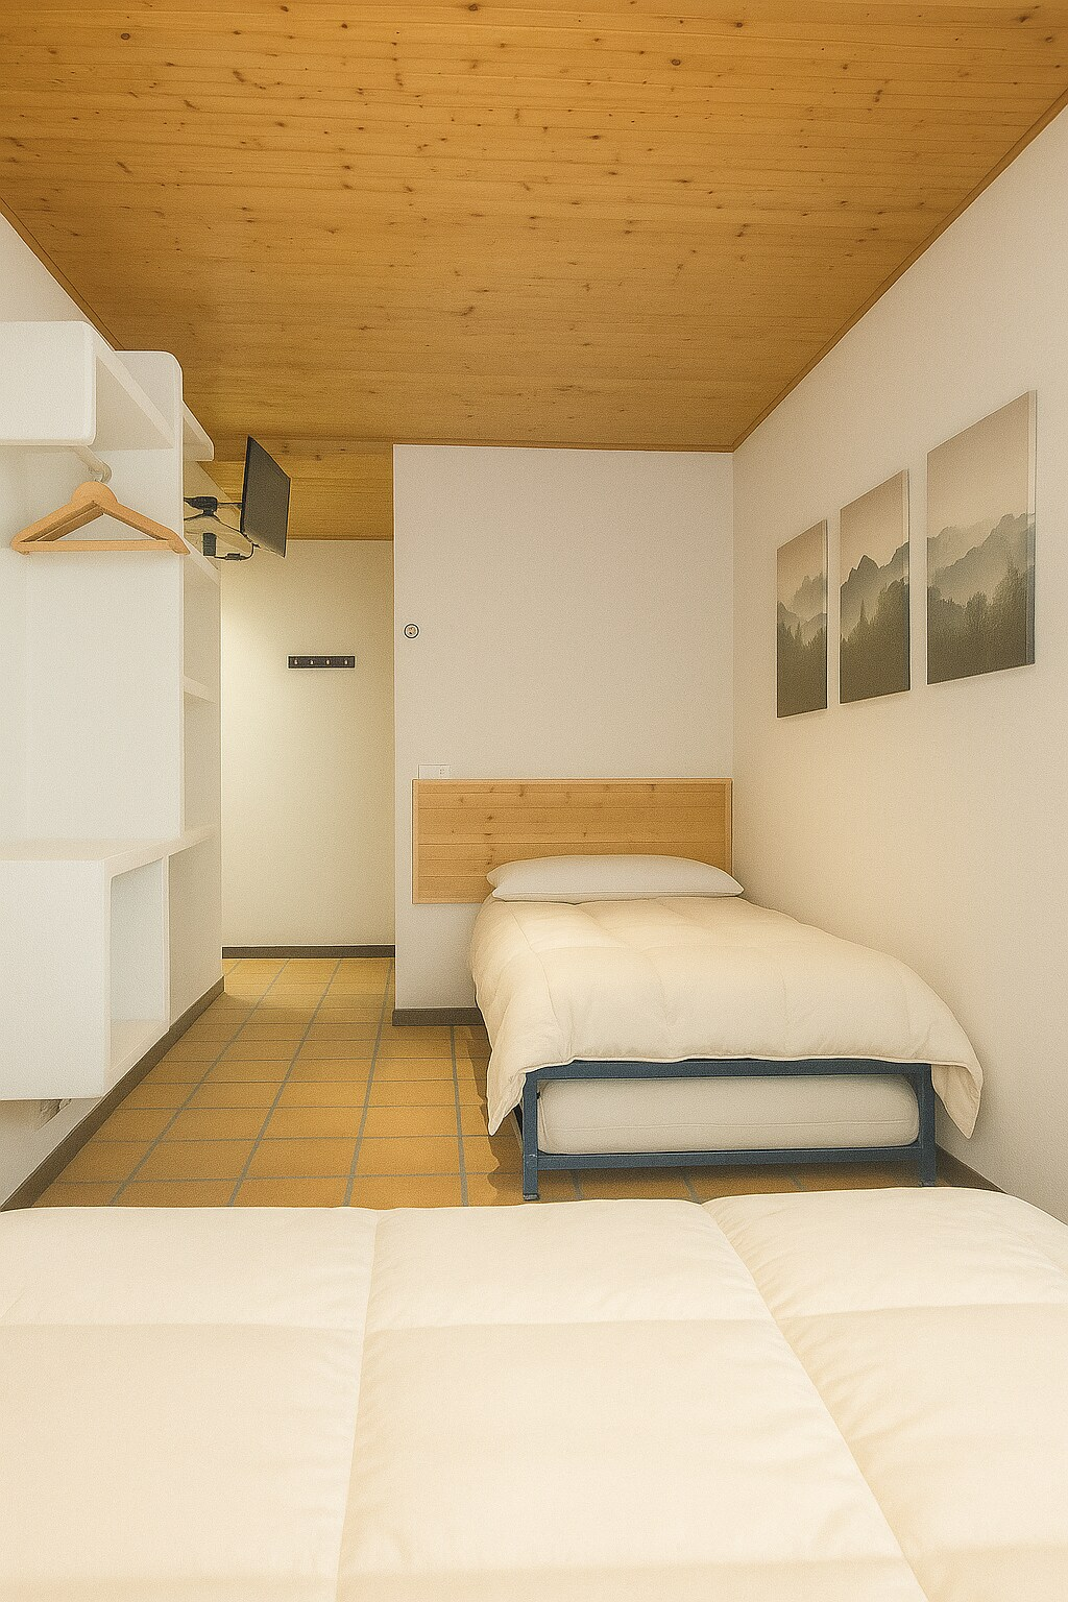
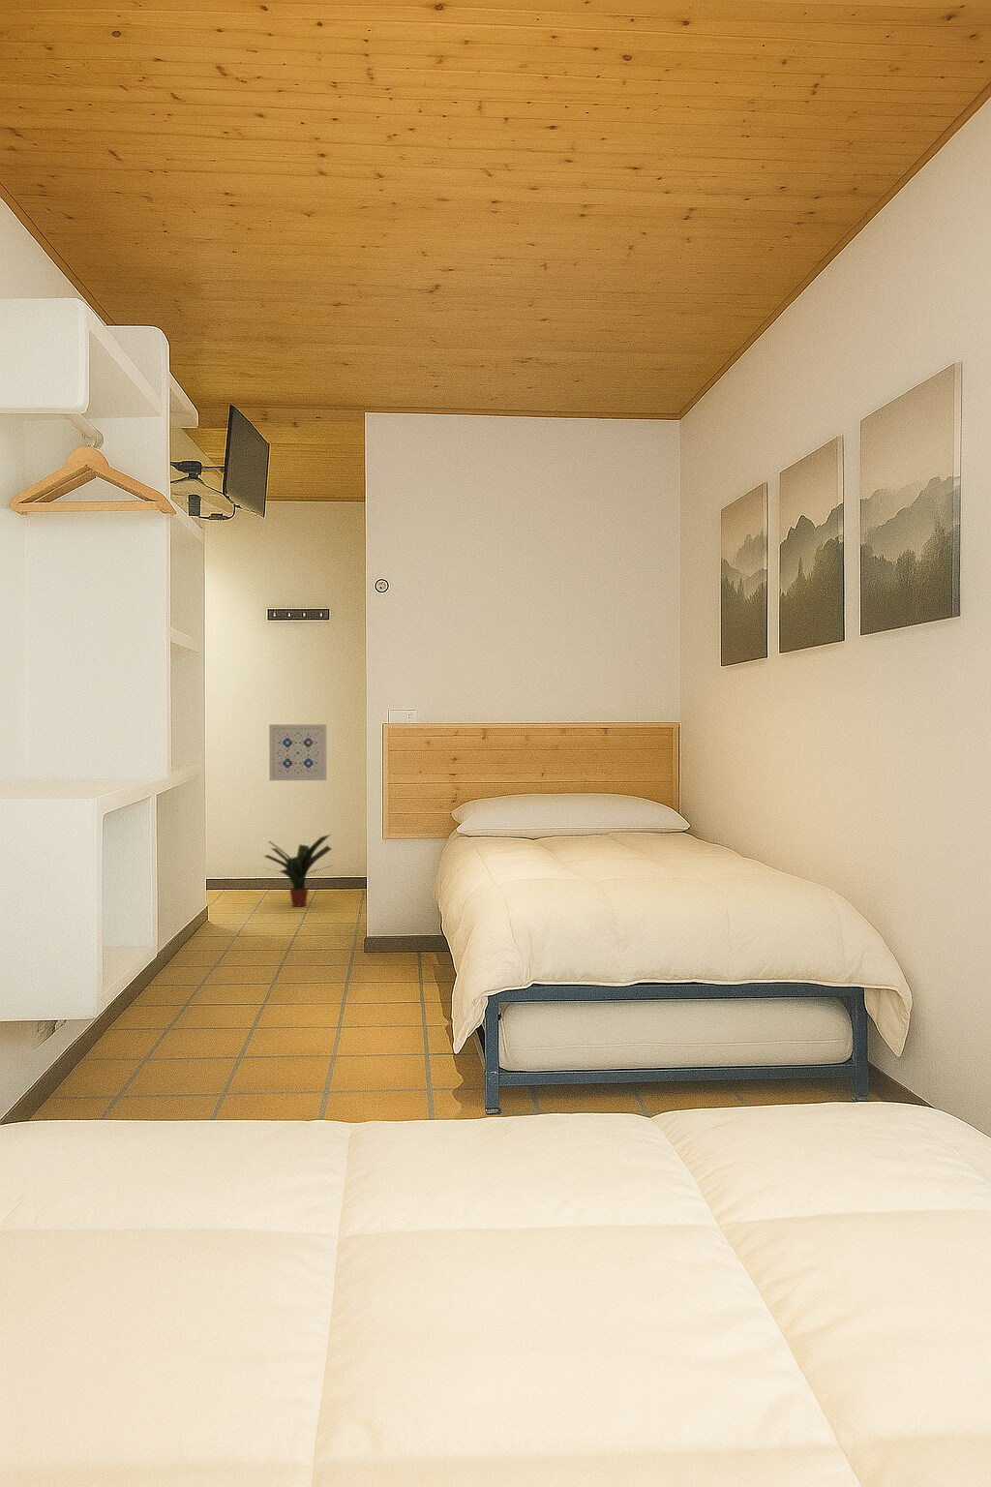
+ potted plant [262,833,333,908]
+ wall art [268,724,327,781]
